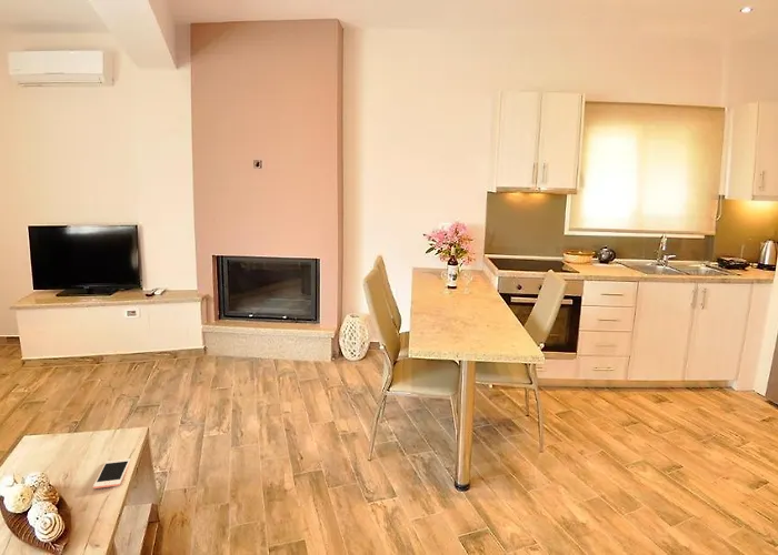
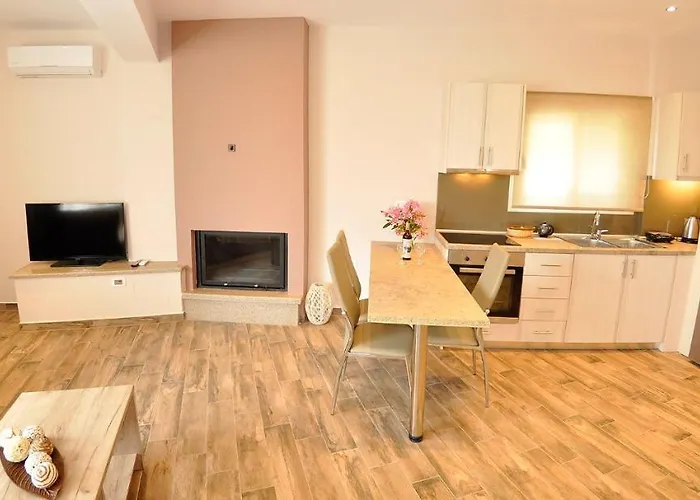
- cell phone [92,457,131,490]
